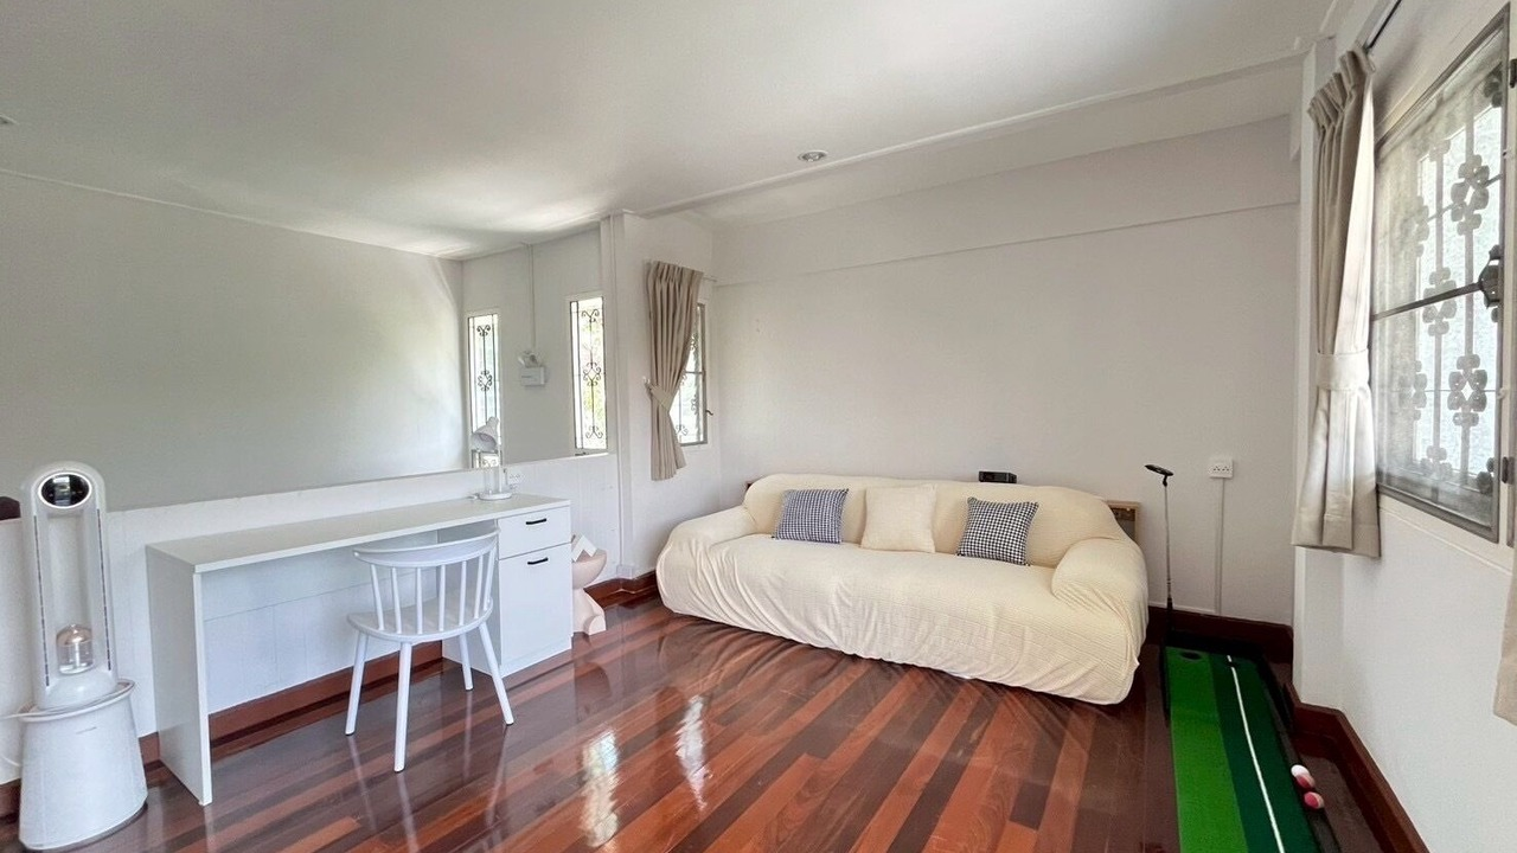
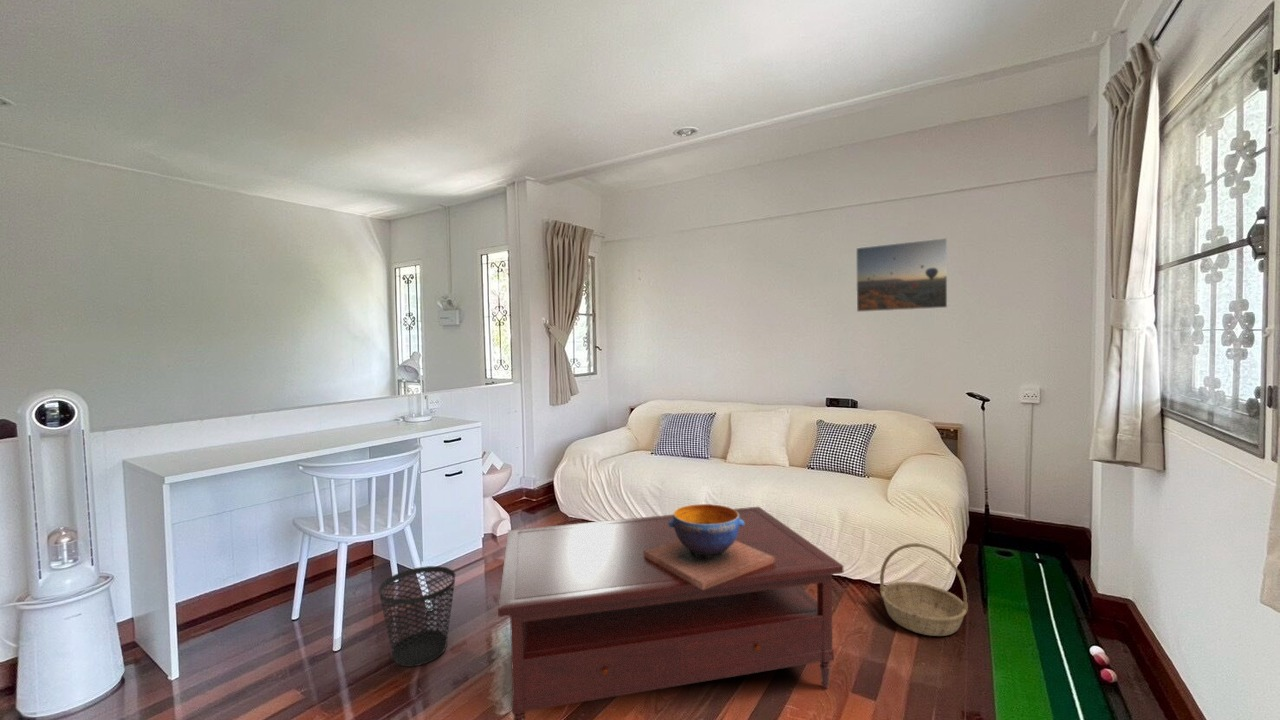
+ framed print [855,237,948,313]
+ coffee table [497,506,844,720]
+ decorative bowl [644,503,775,590]
+ basket [879,542,969,637]
+ wastebasket [378,565,456,668]
